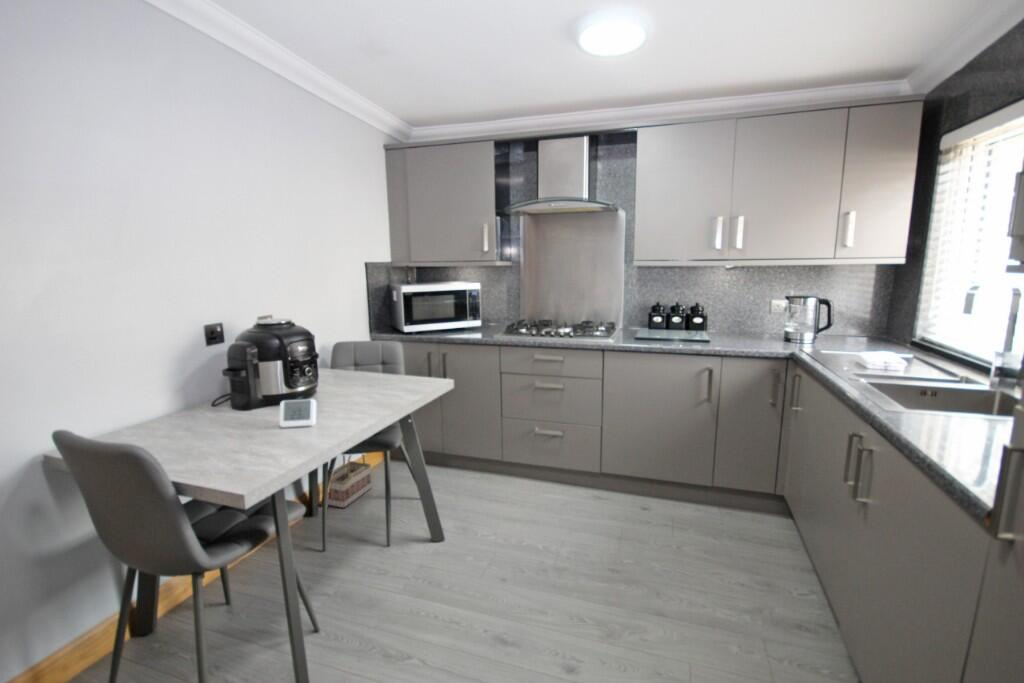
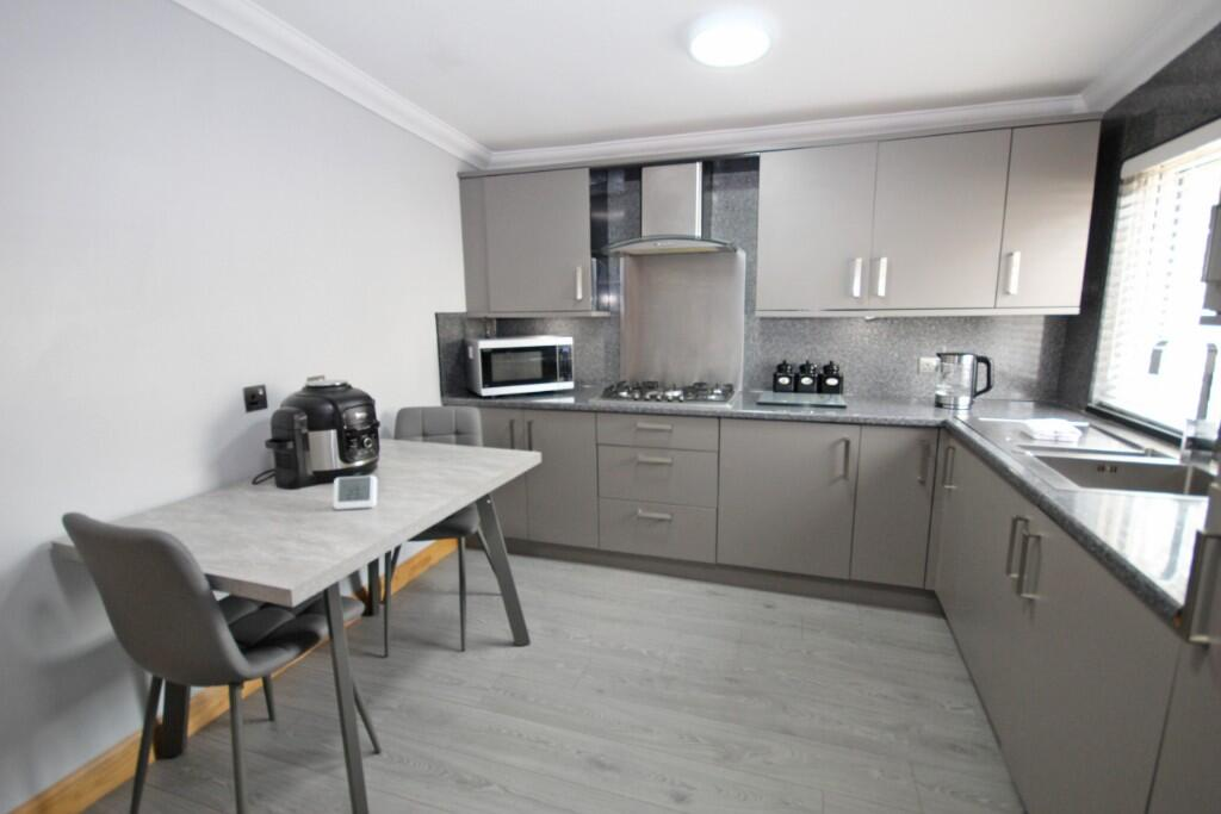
- basket [320,453,372,509]
